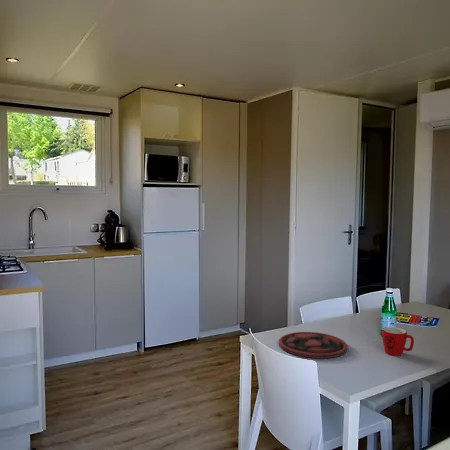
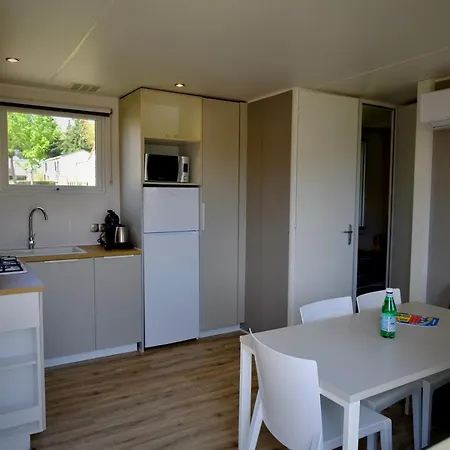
- plate [278,331,348,359]
- mug [381,326,415,357]
